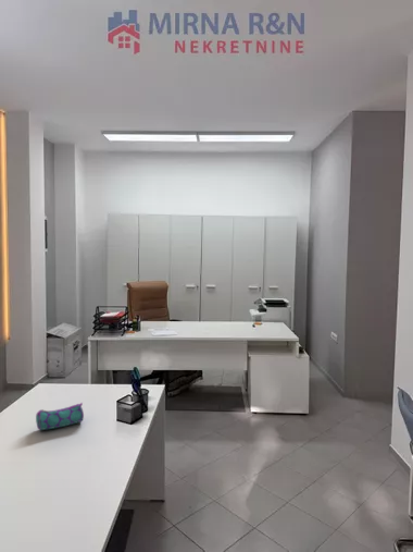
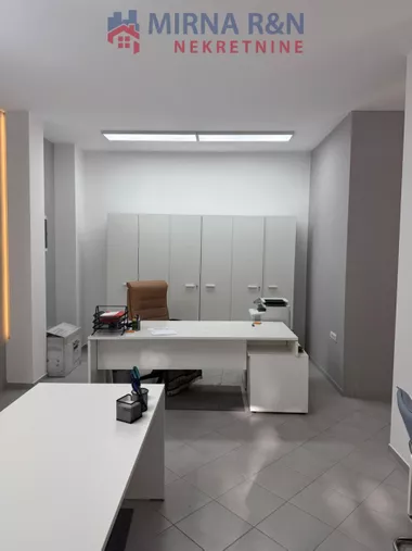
- pencil case [35,402,85,431]
